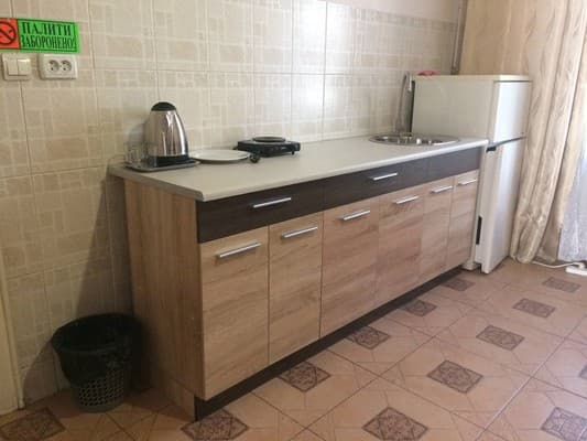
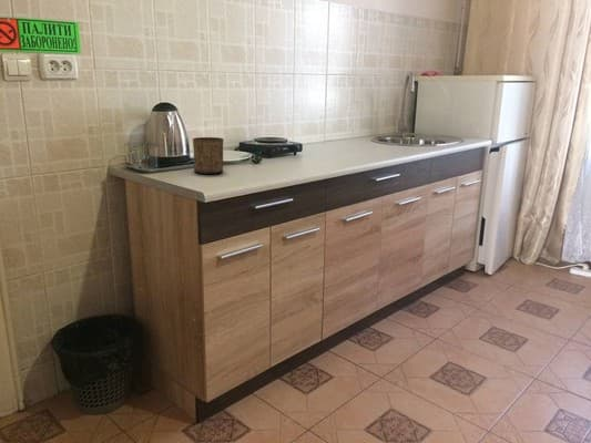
+ cup [192,136,225,175]
